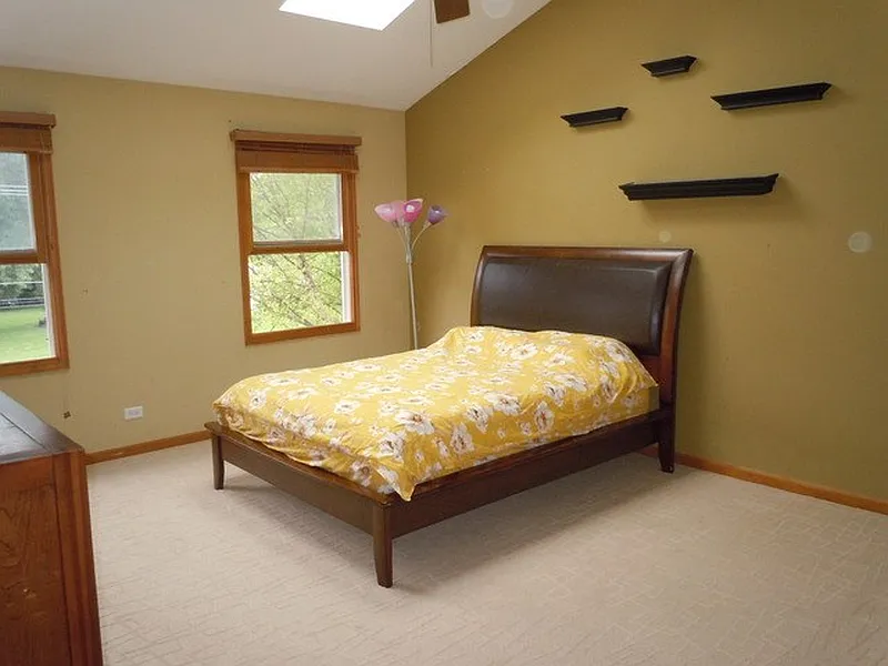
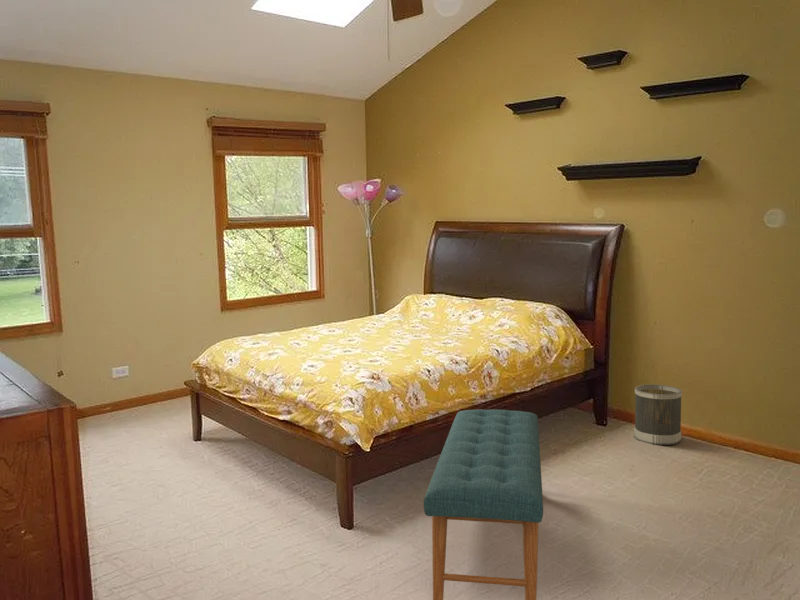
+ wastebasket [633,384,683,446]
+ bench [423,408,544,600]
